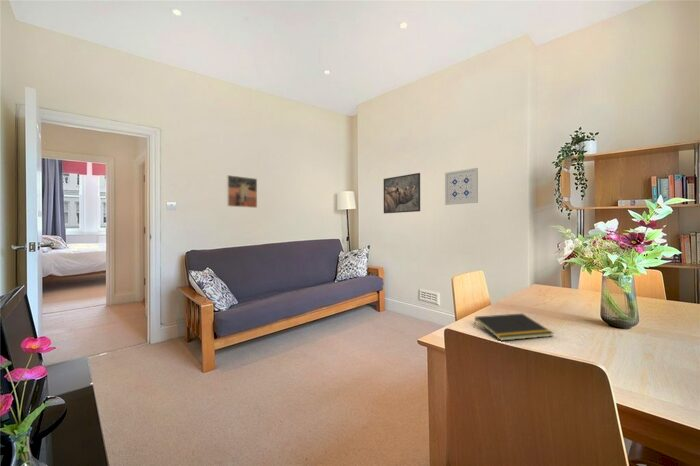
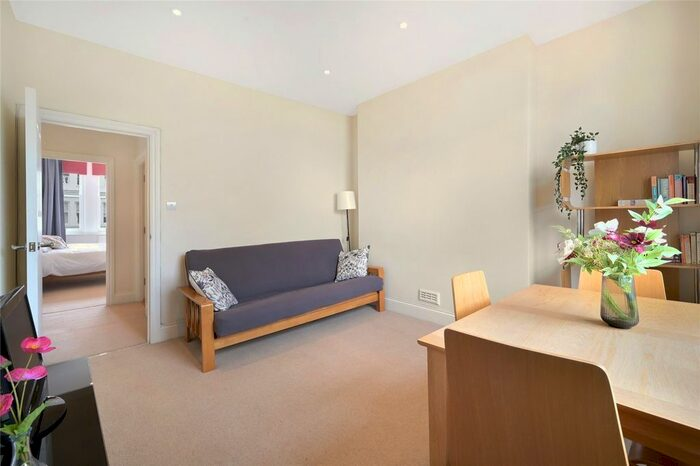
- wall art [444,167,479,206]
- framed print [226,174,258,209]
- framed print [383,172,421,214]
- notepad [473,313,554,342]
